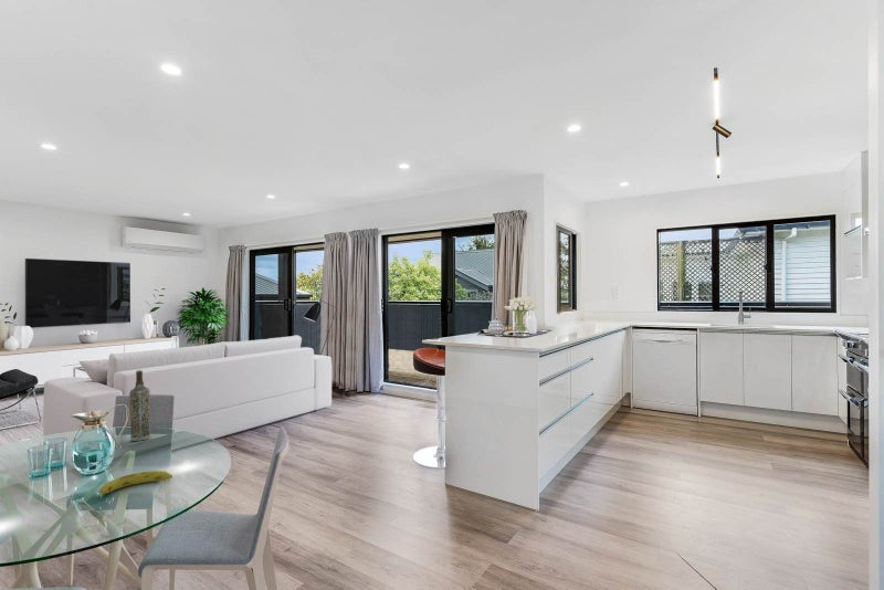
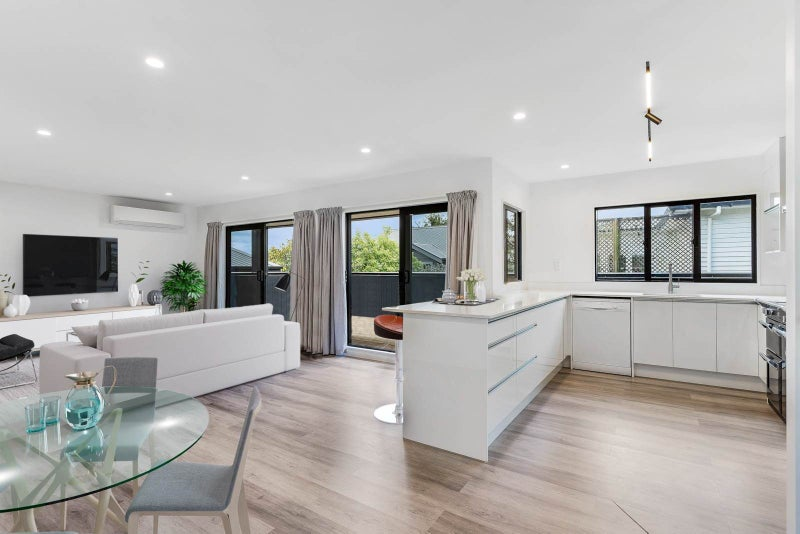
- fruit [98,470,173,499]
- bottle [128,369,151,442]
